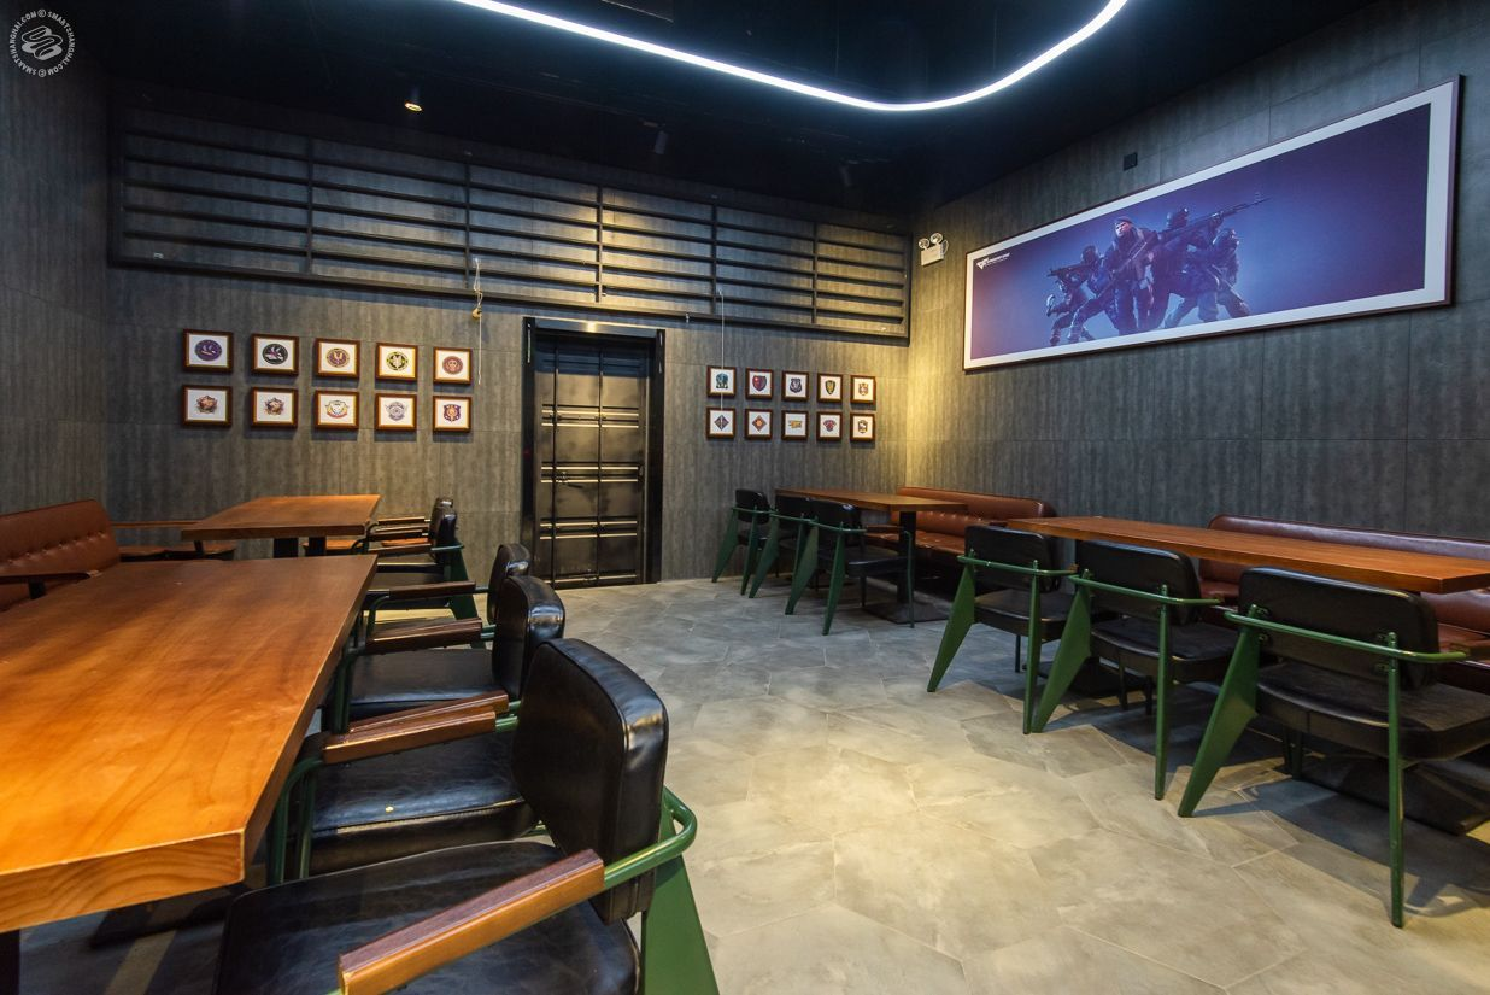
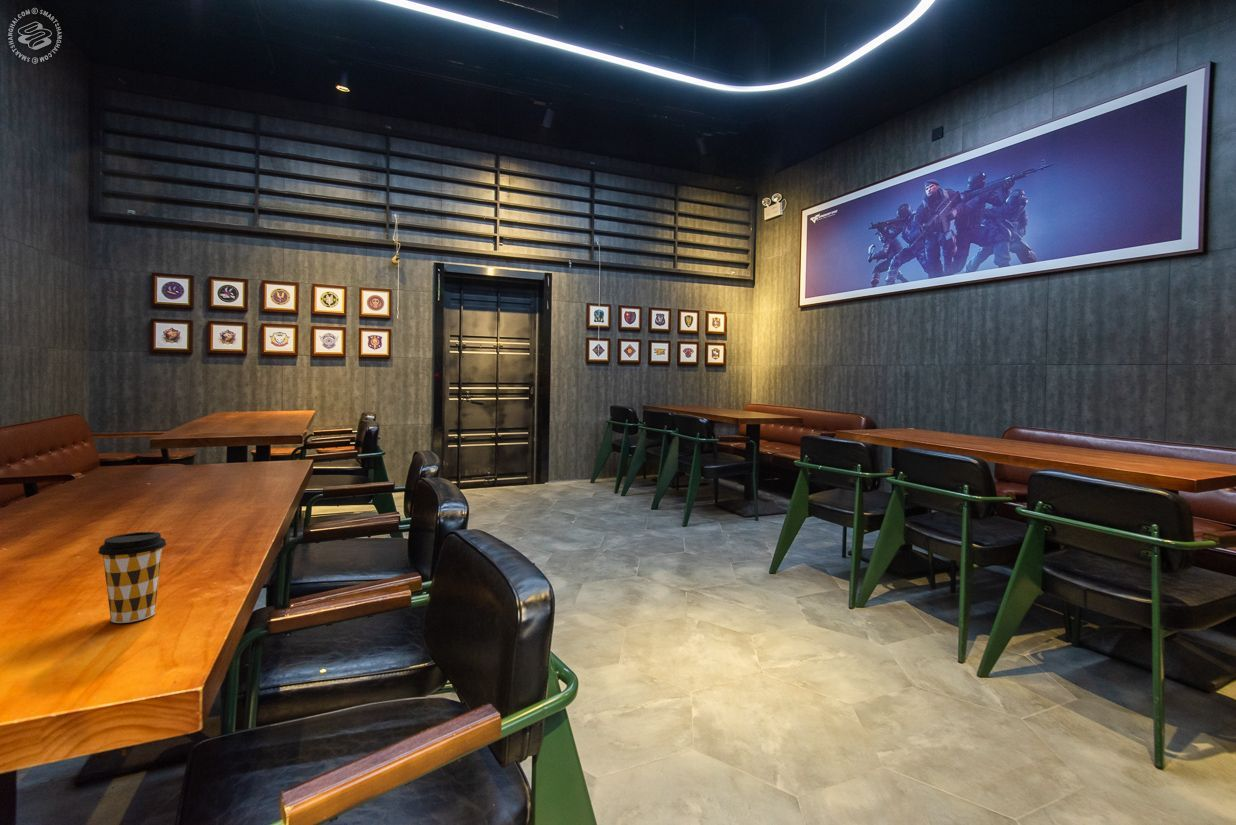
+ coffee cup [97,531,167,624]
